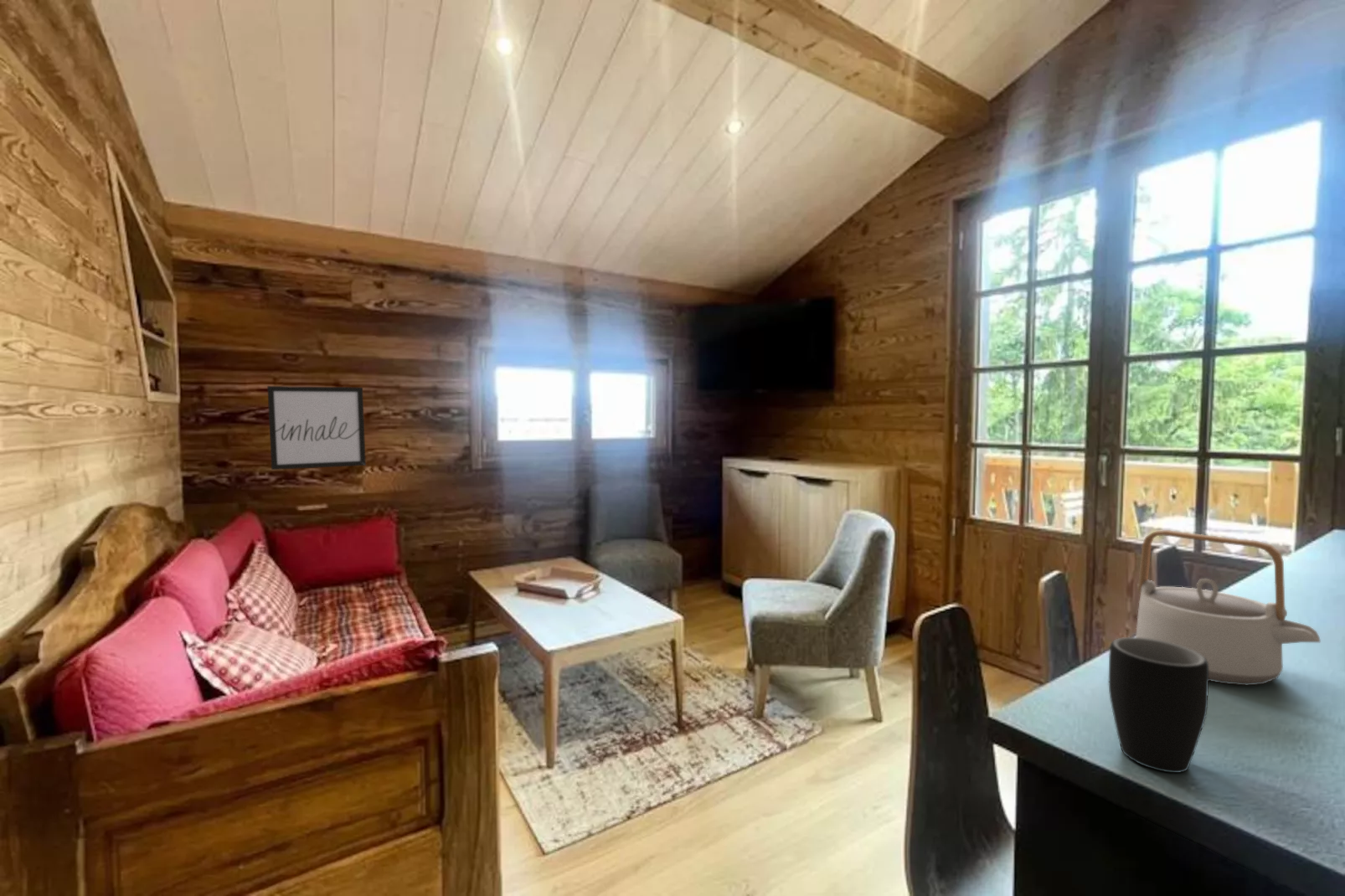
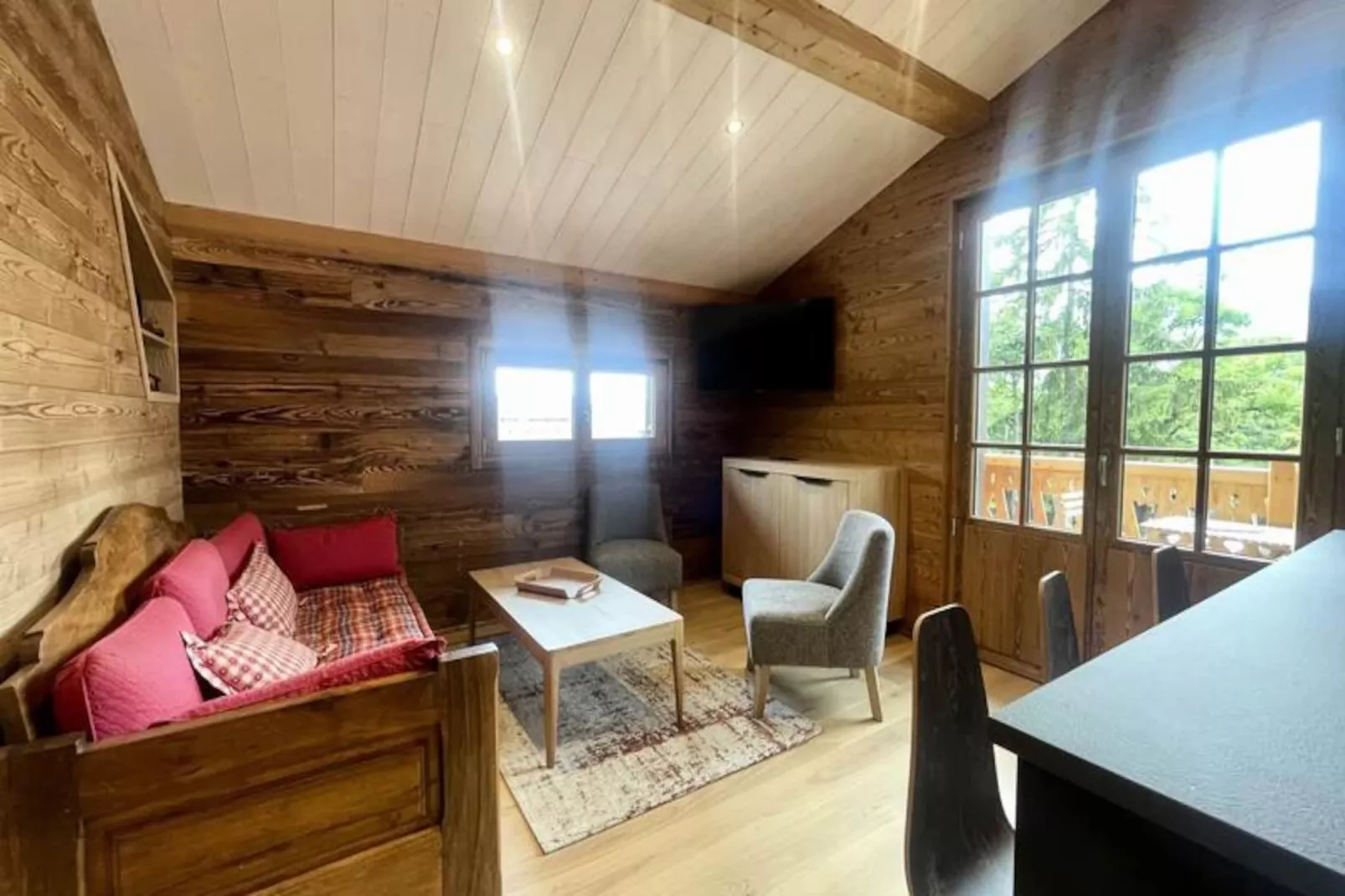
- mug [1108,636,1209,774]
- wall art [266,385,367,471]
- teapot [1135,529,1322,686]
